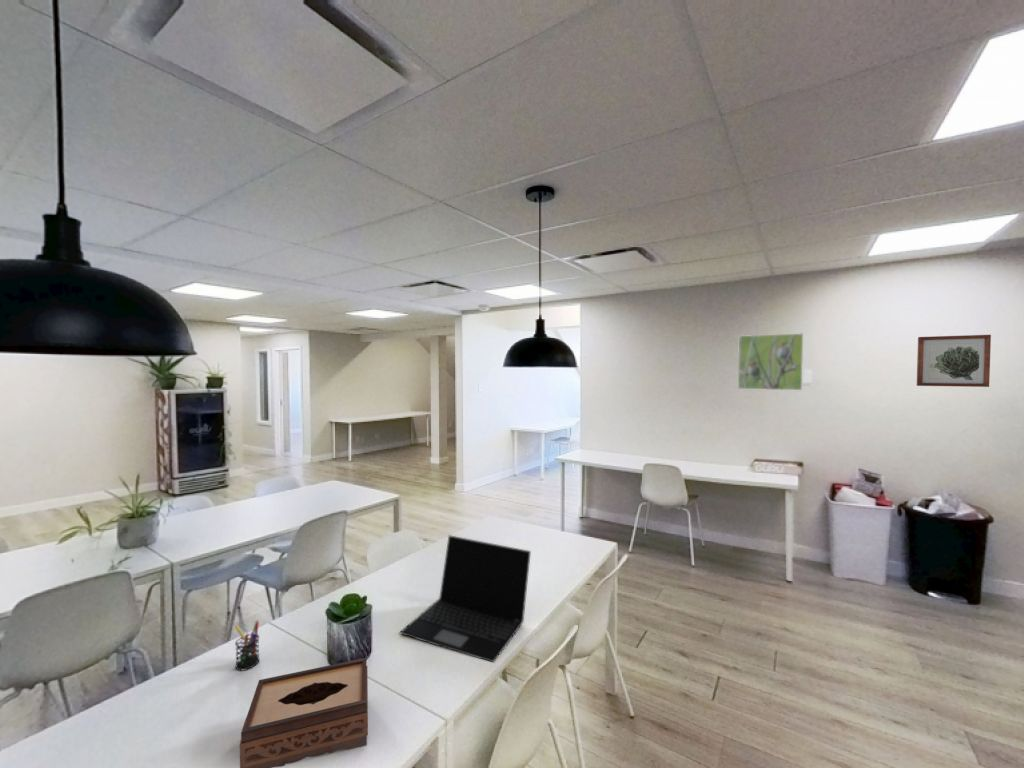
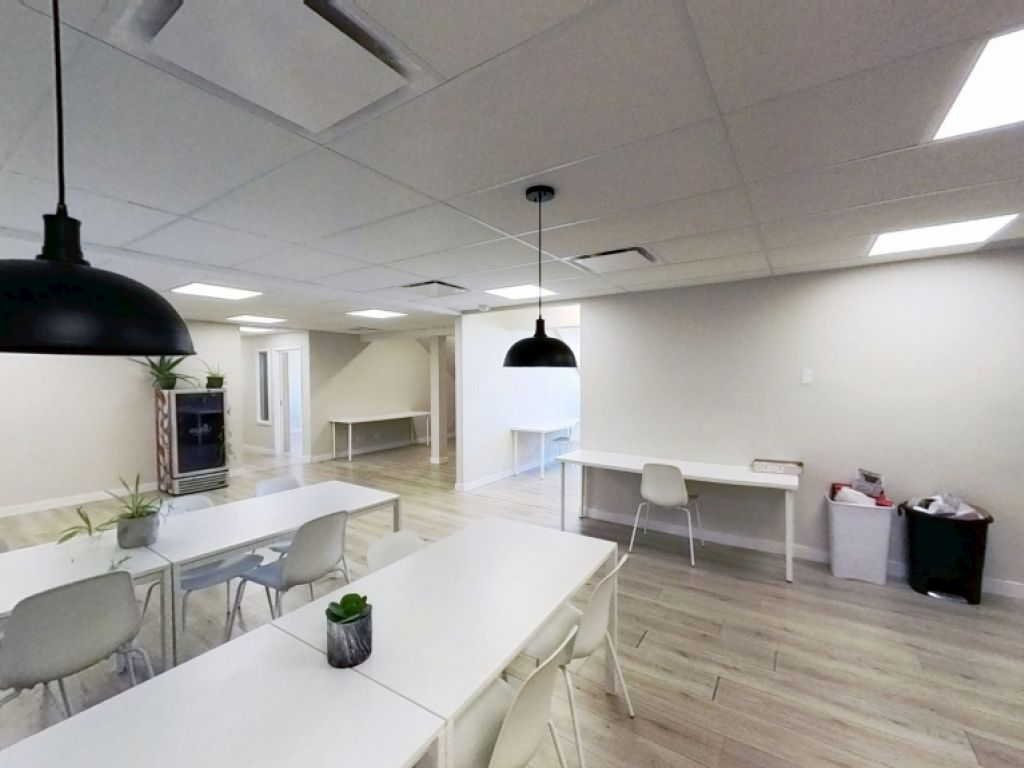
- tissue box [239,657,369,768]
- laptop [400,534,532,663]
- wall art [916,334,992,388]
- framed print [737,332,804,391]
- pen holder [233,620,261,671]
